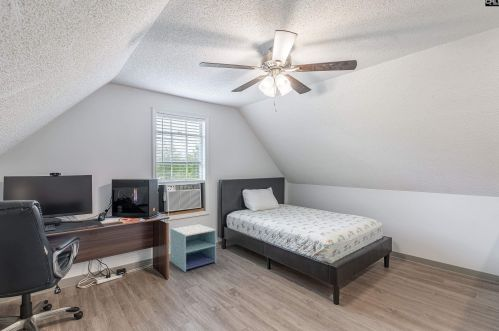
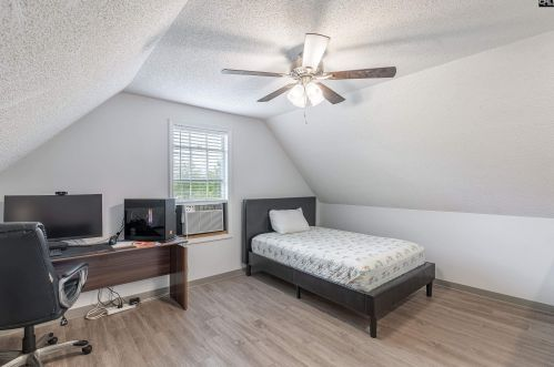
- nightstand [169,223,217,273]
